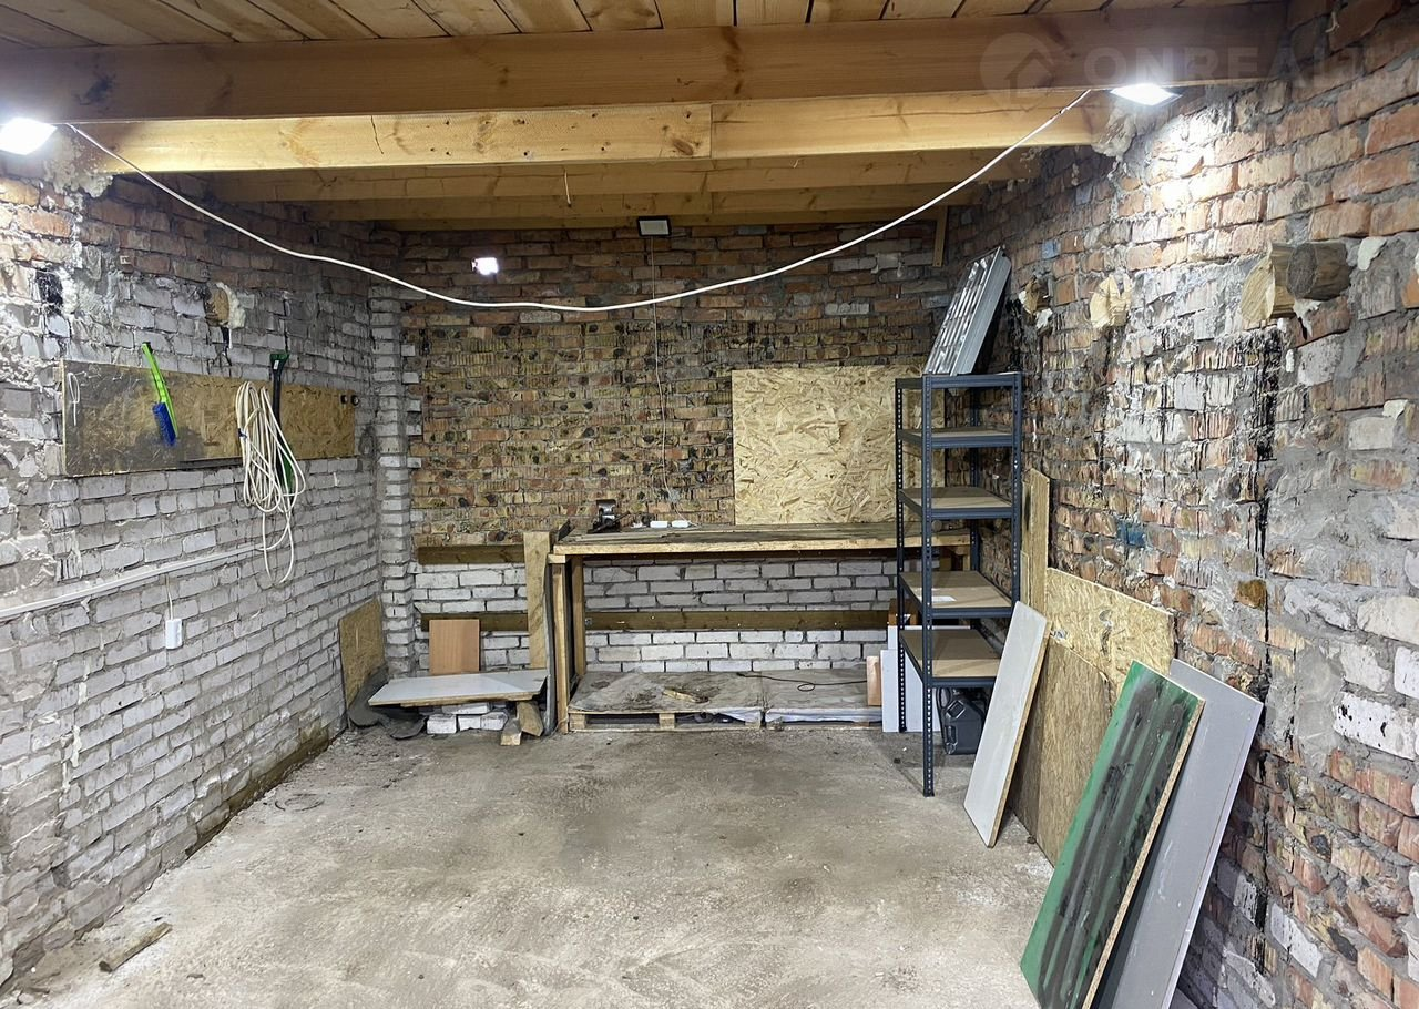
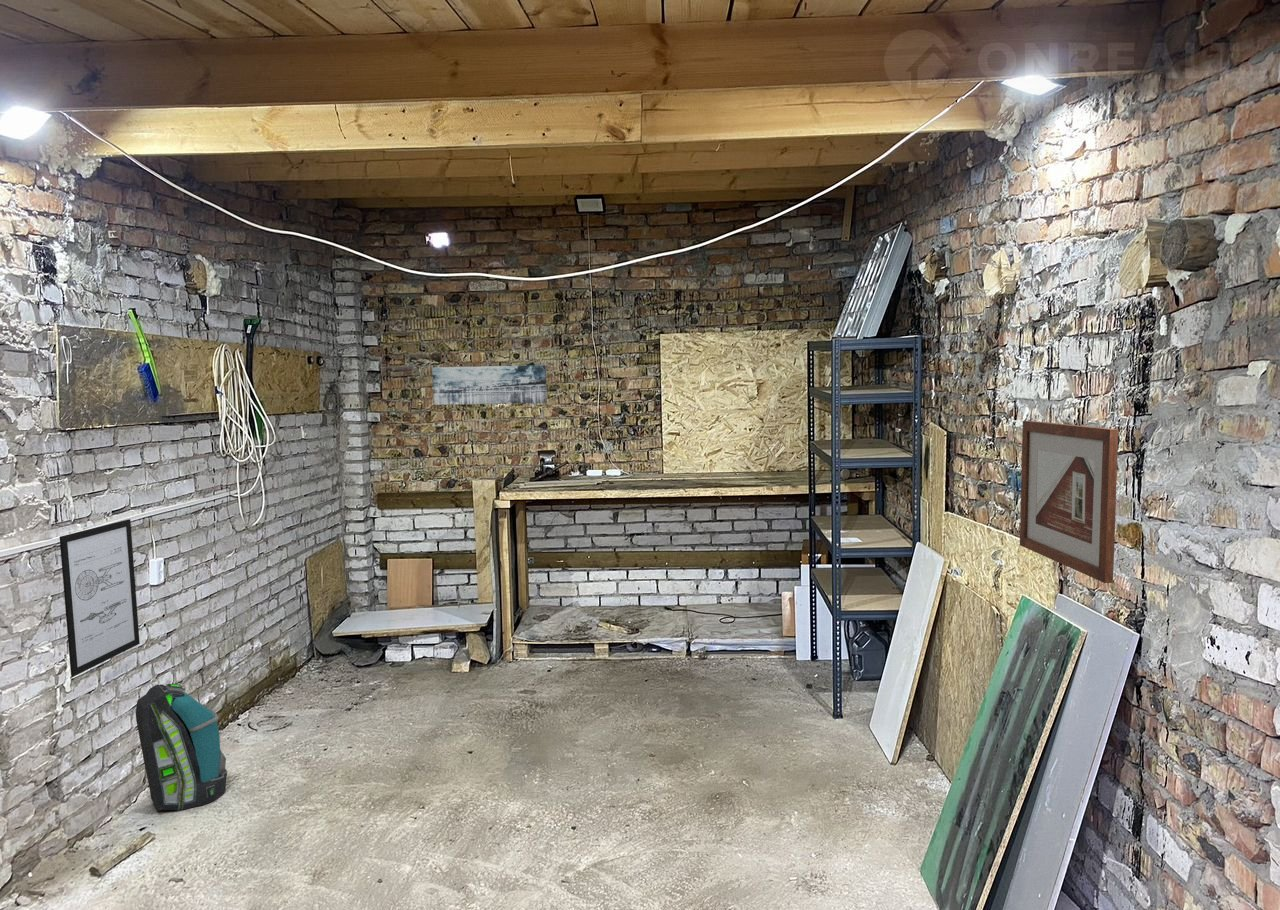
+ backpack [134,683,228,811]
+ wall art [431,364,548,406]
+ picture frame [1019,420,1119,584]
+ wall art [59,518,141,678]
